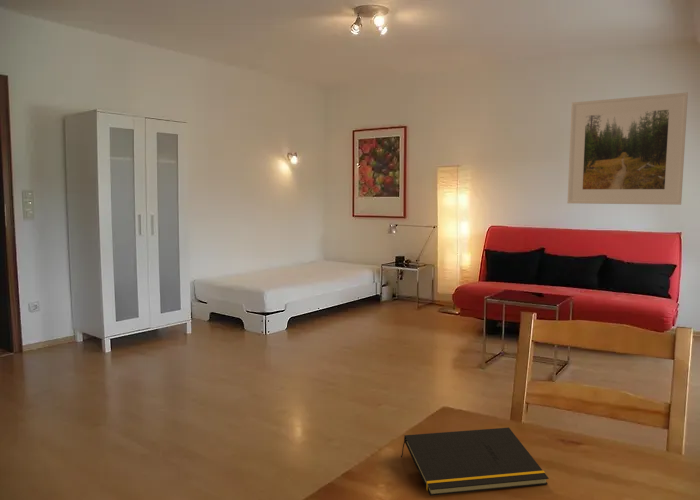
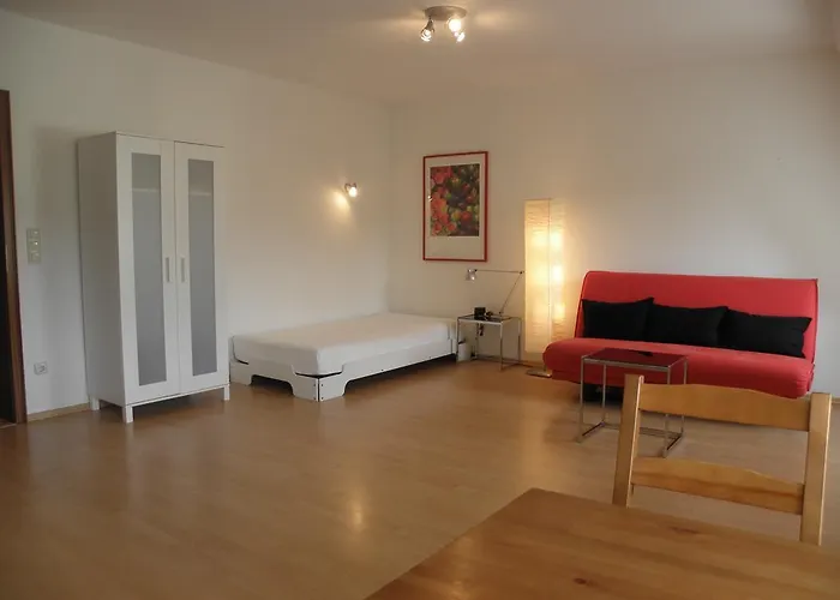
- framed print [566,92,689,206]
- notepad [400,427,550,497]
